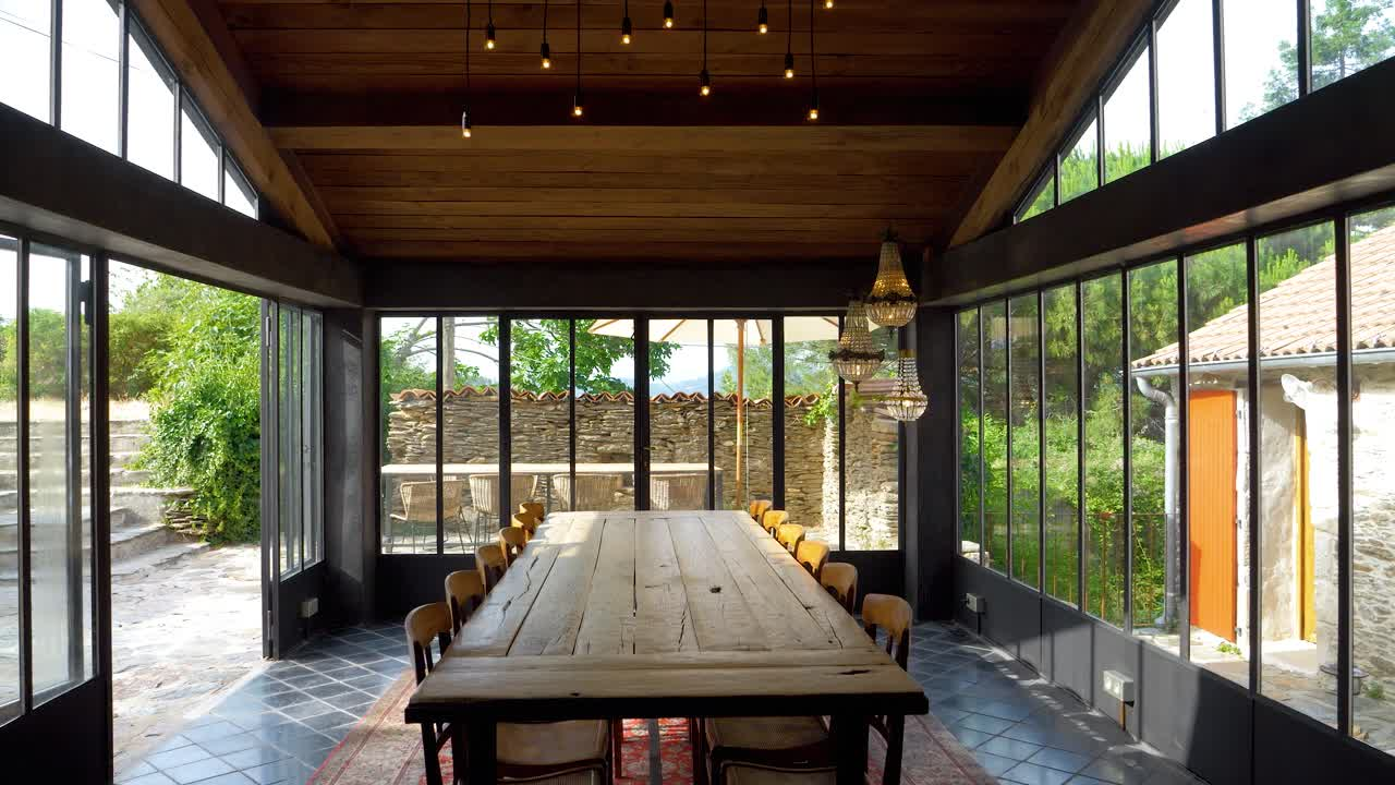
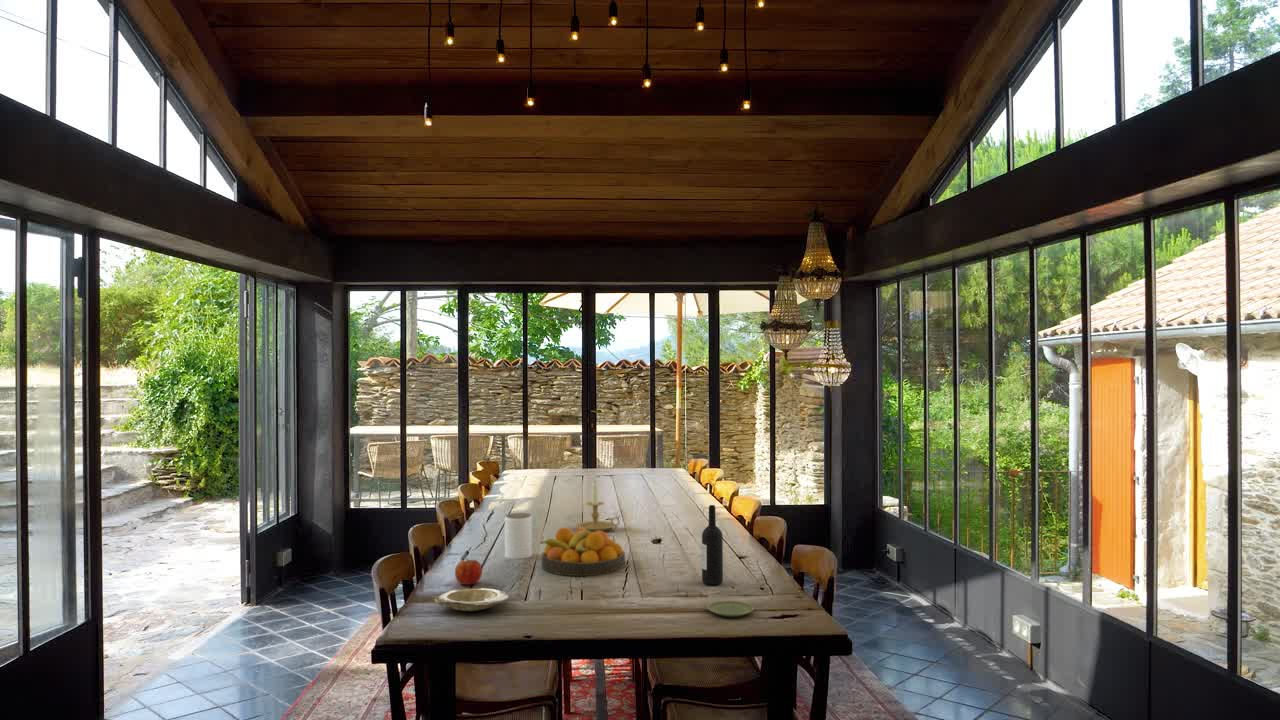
+ plate [706,600,755,618]
+ wine bottle [701,504,724,586]
+ candle holder [575,480,621,532]
+ fruit bowl [539,527,626,577]
+ jar [504,512,533,560]
+ plate [434,587,510,612]
+ apple [454,557,483,586]
